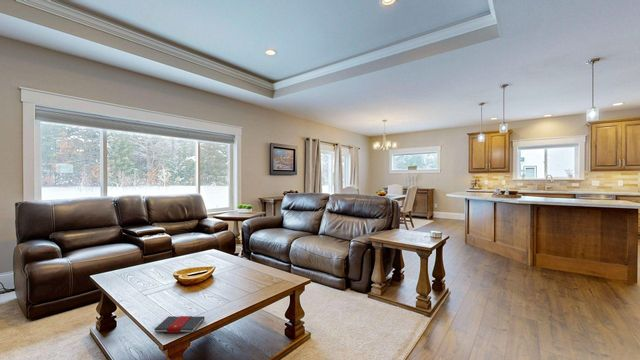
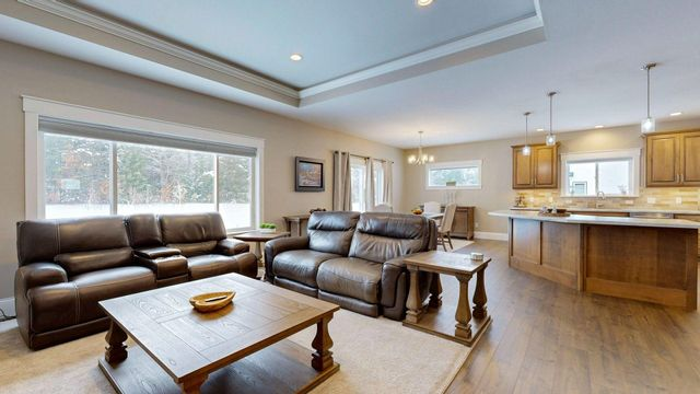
- book [153,315,206,334]
